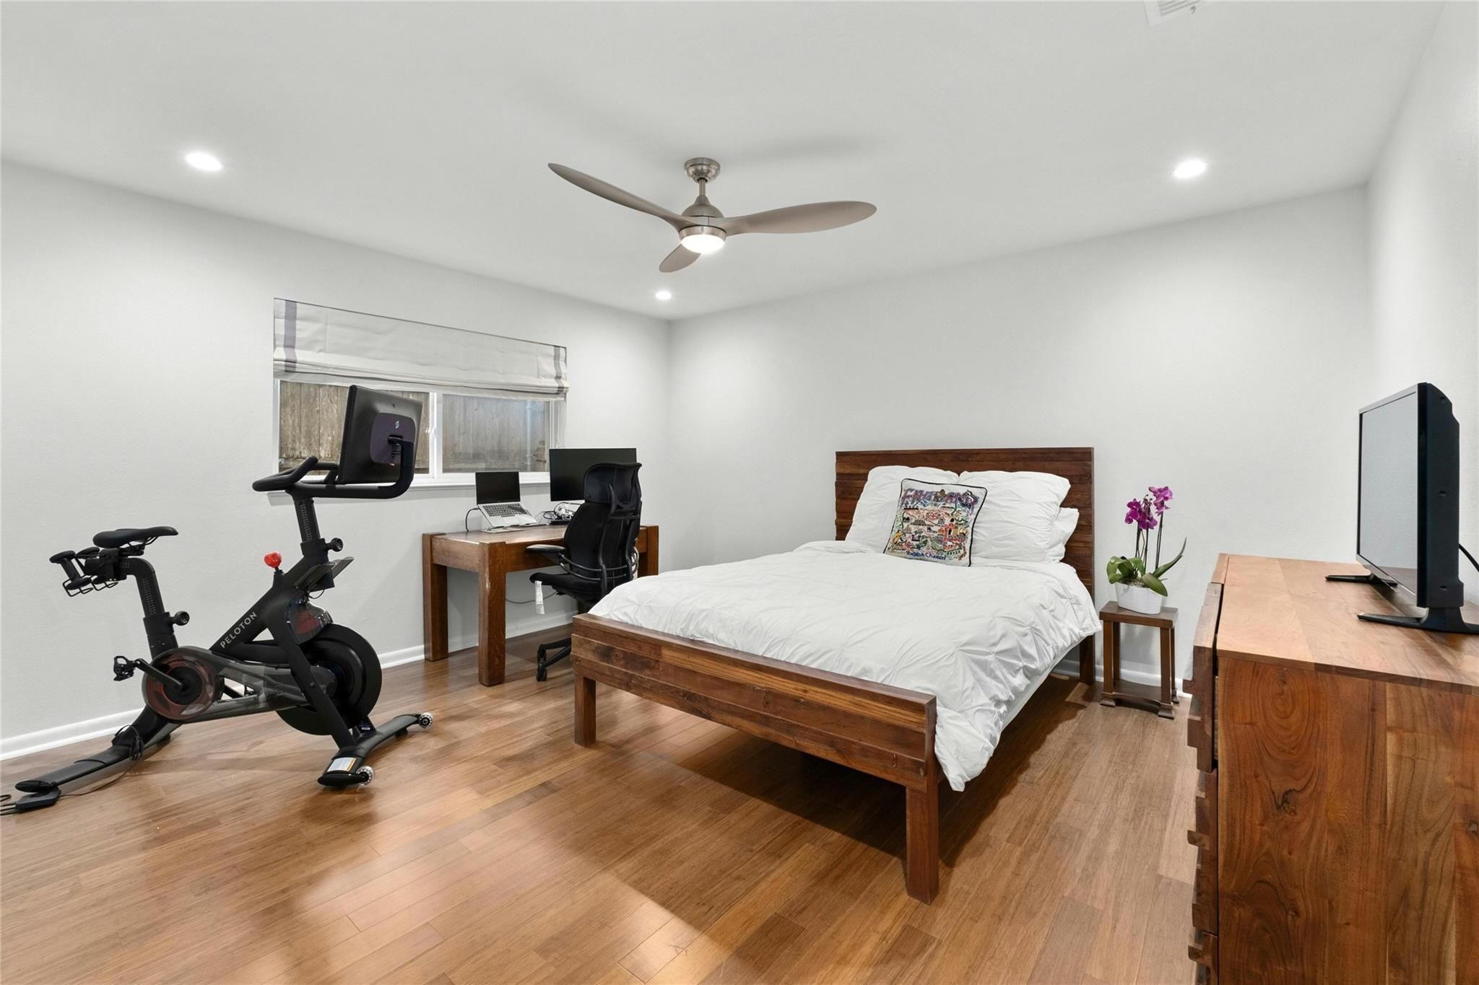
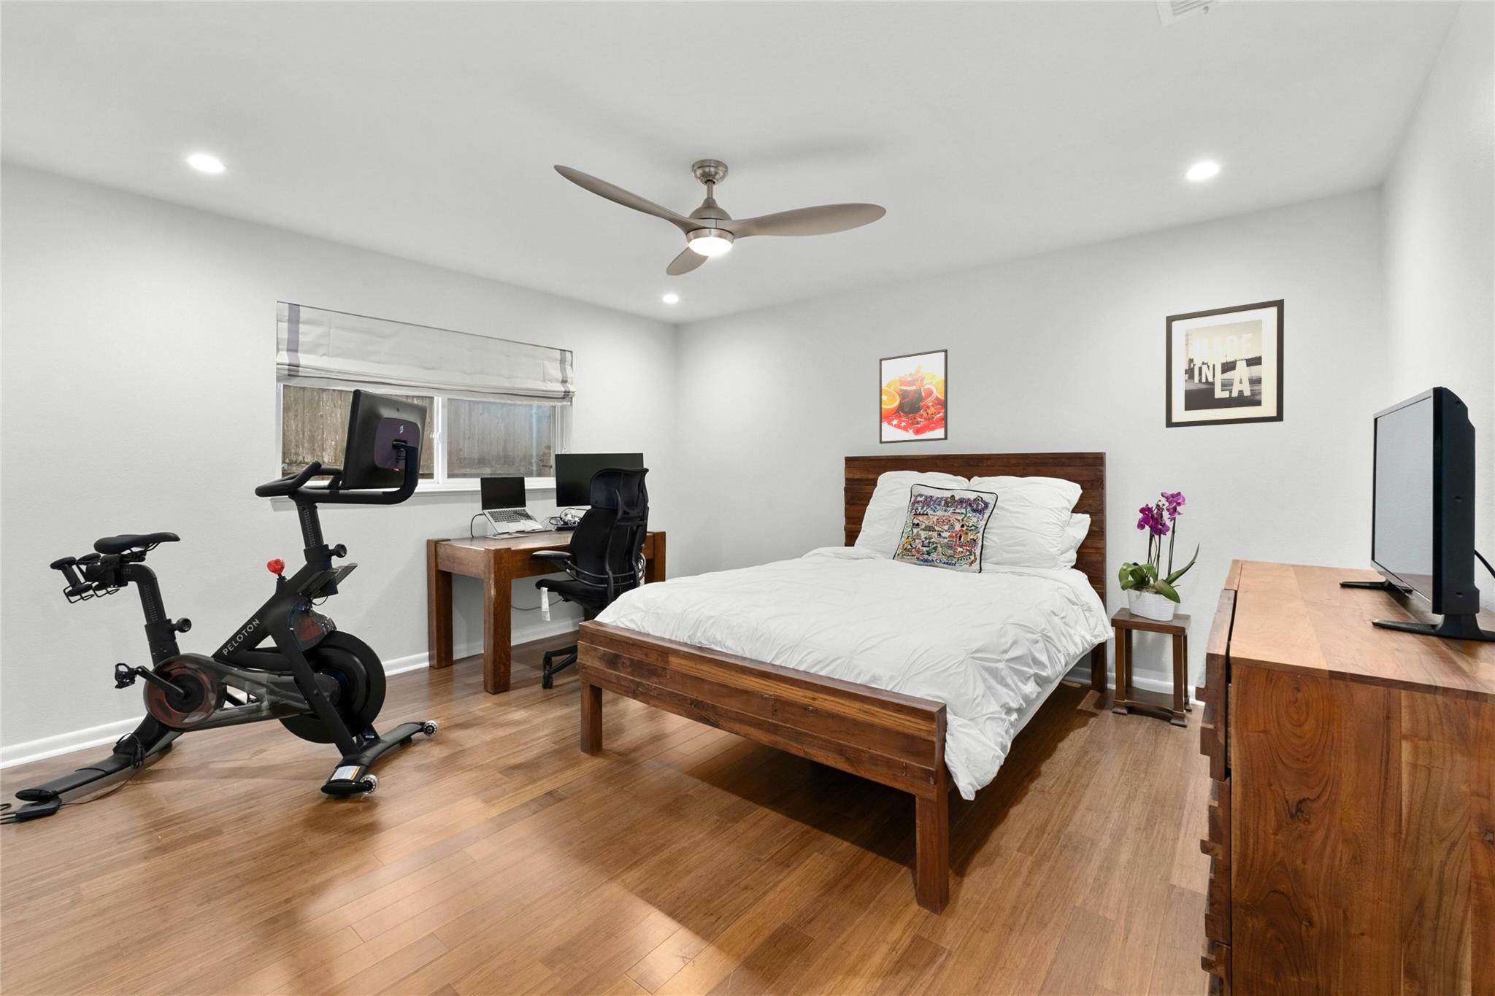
+ wall art [1165,298,1285,428]
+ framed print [879,349,948,445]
